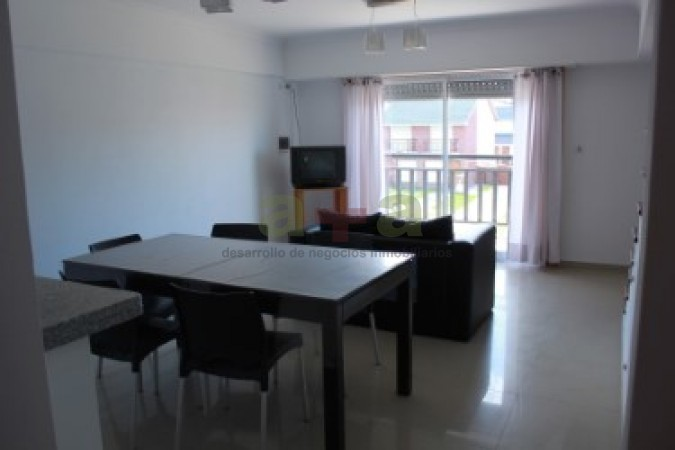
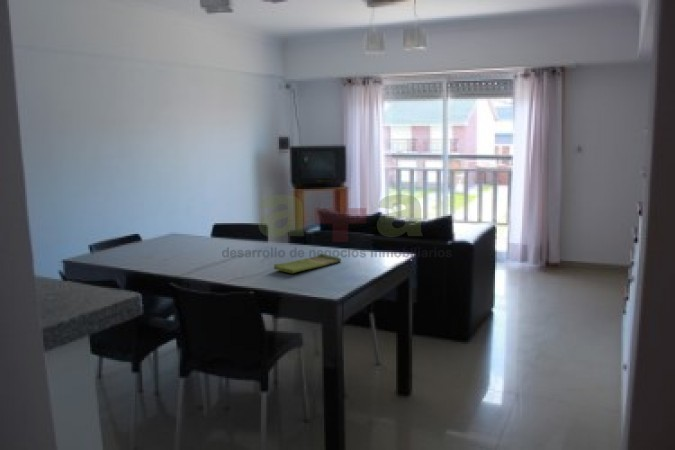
+ dish towel [273,253,342,274]
